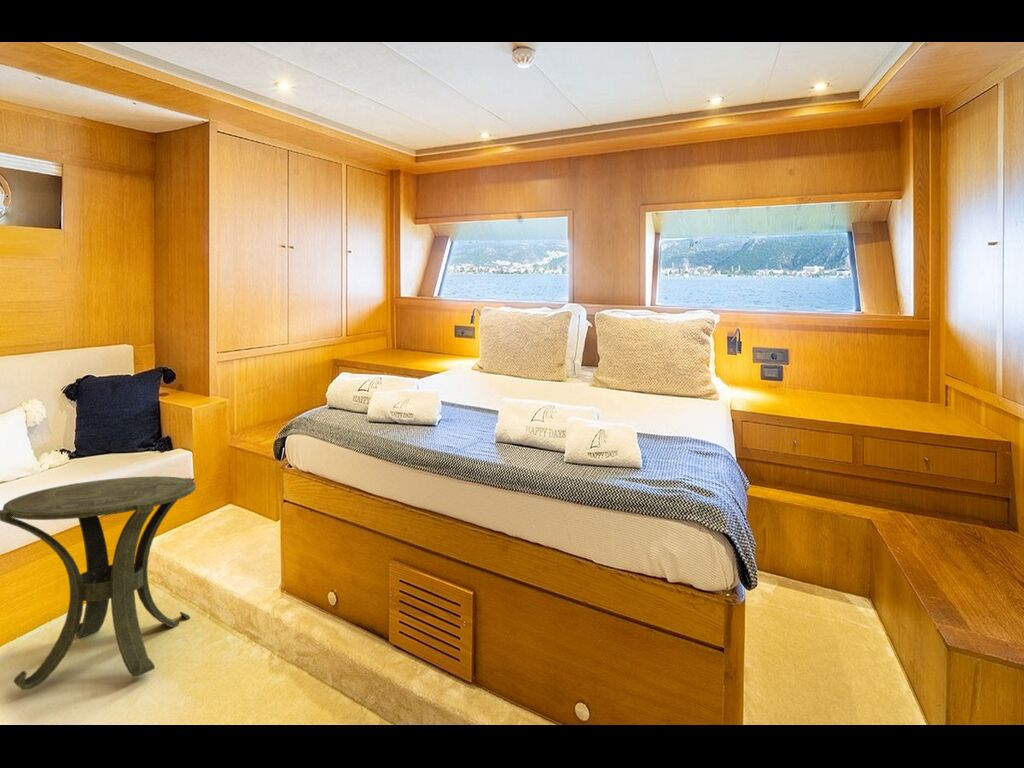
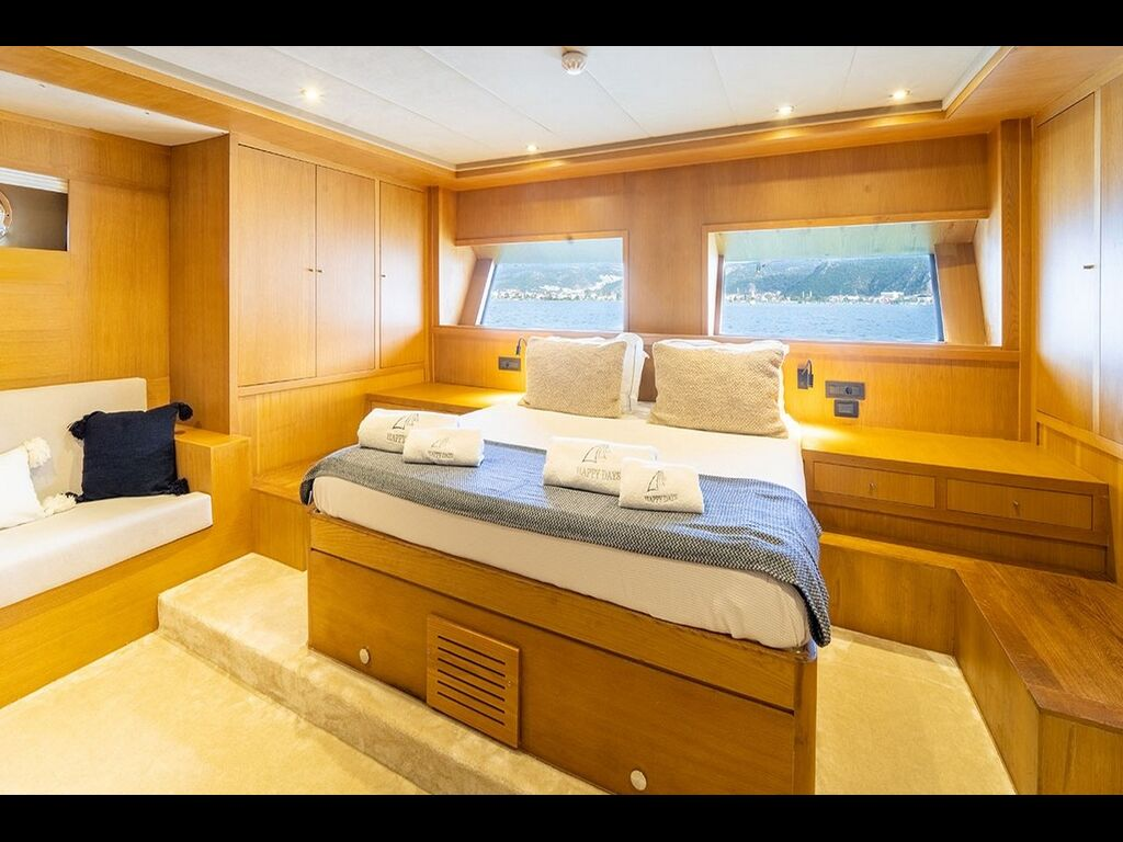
- side table [0,475,197,691]
